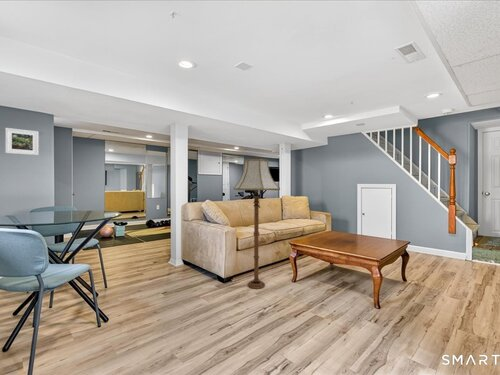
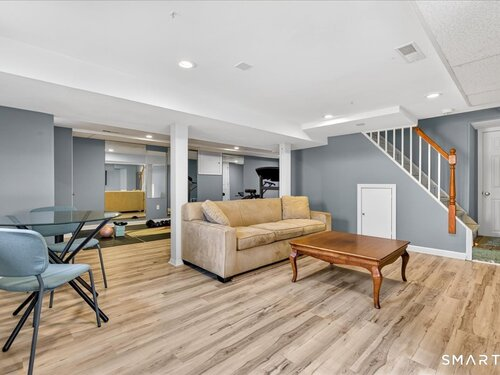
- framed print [4,127,39,156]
- floor lamp [233,155,281,290]
